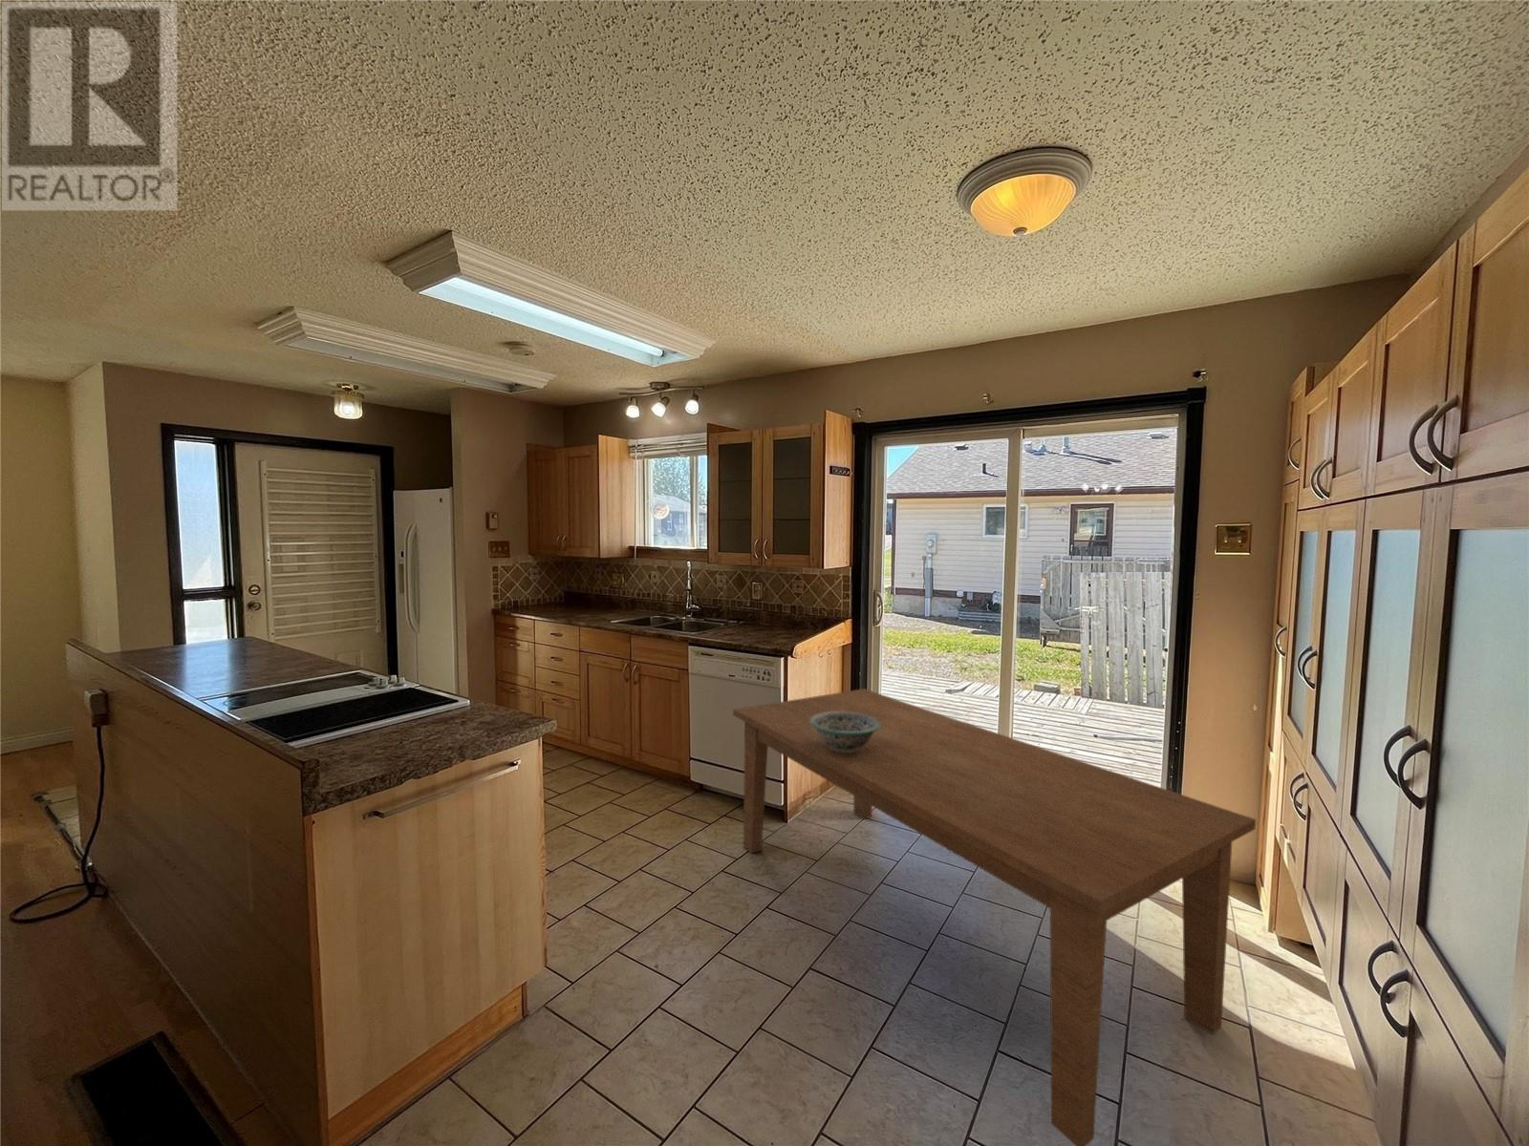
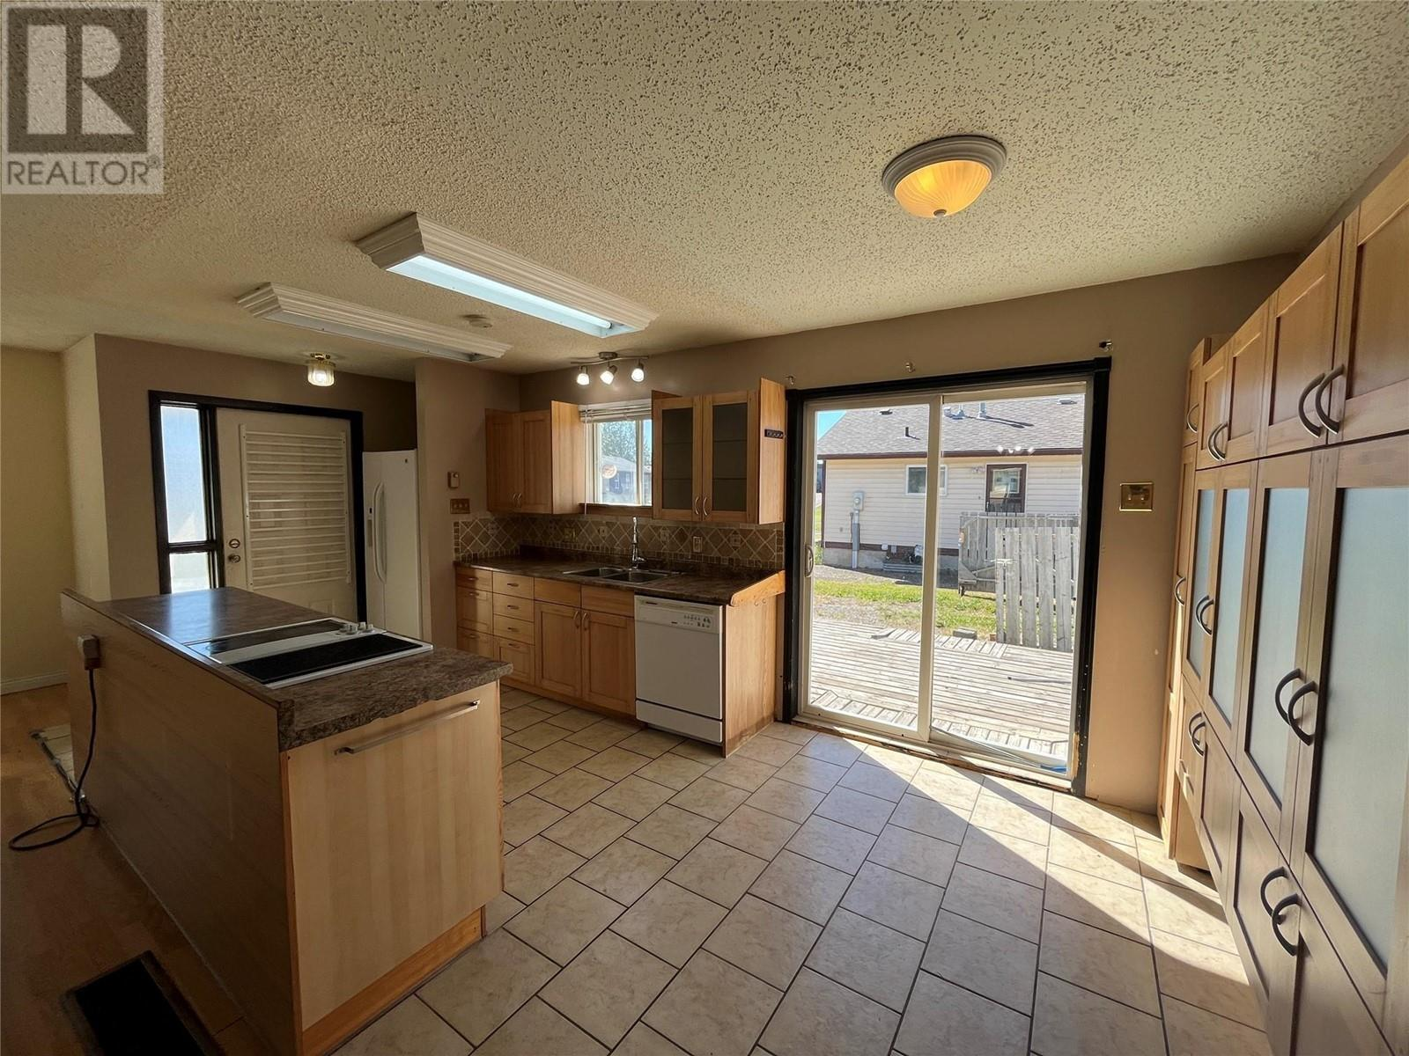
- dining table [732,687,1257,1146]
- decorative bowl [809,711,881,752]
